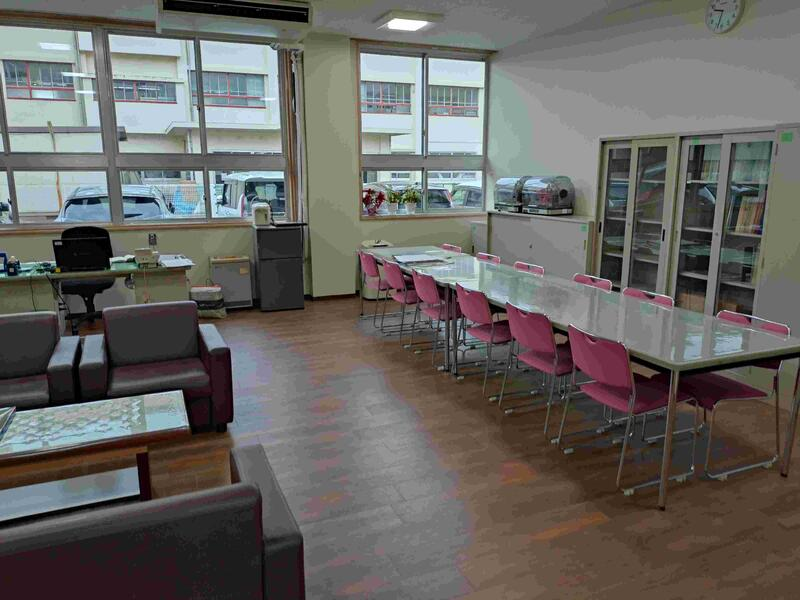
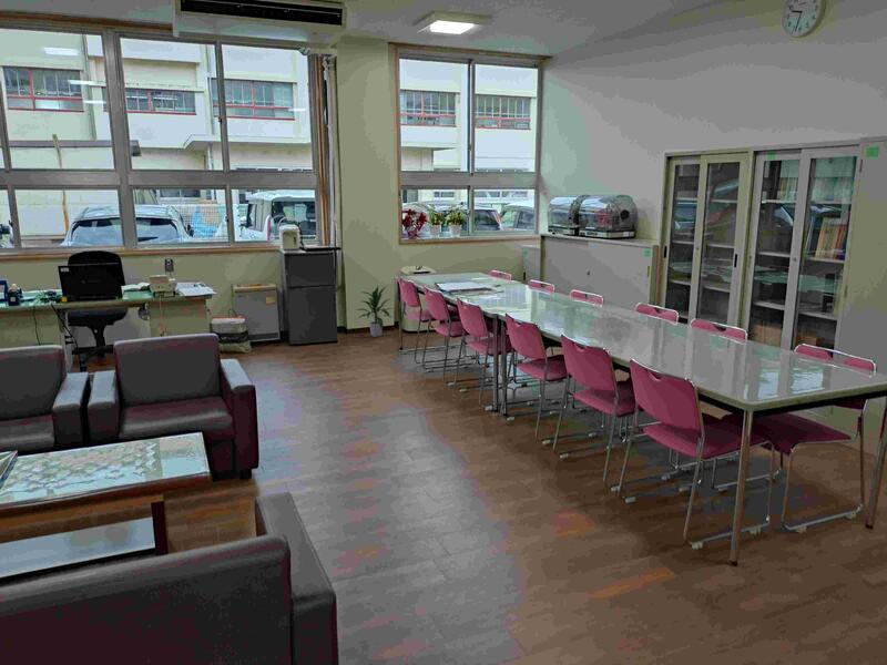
+ indoor plant [355,285,394,338]
